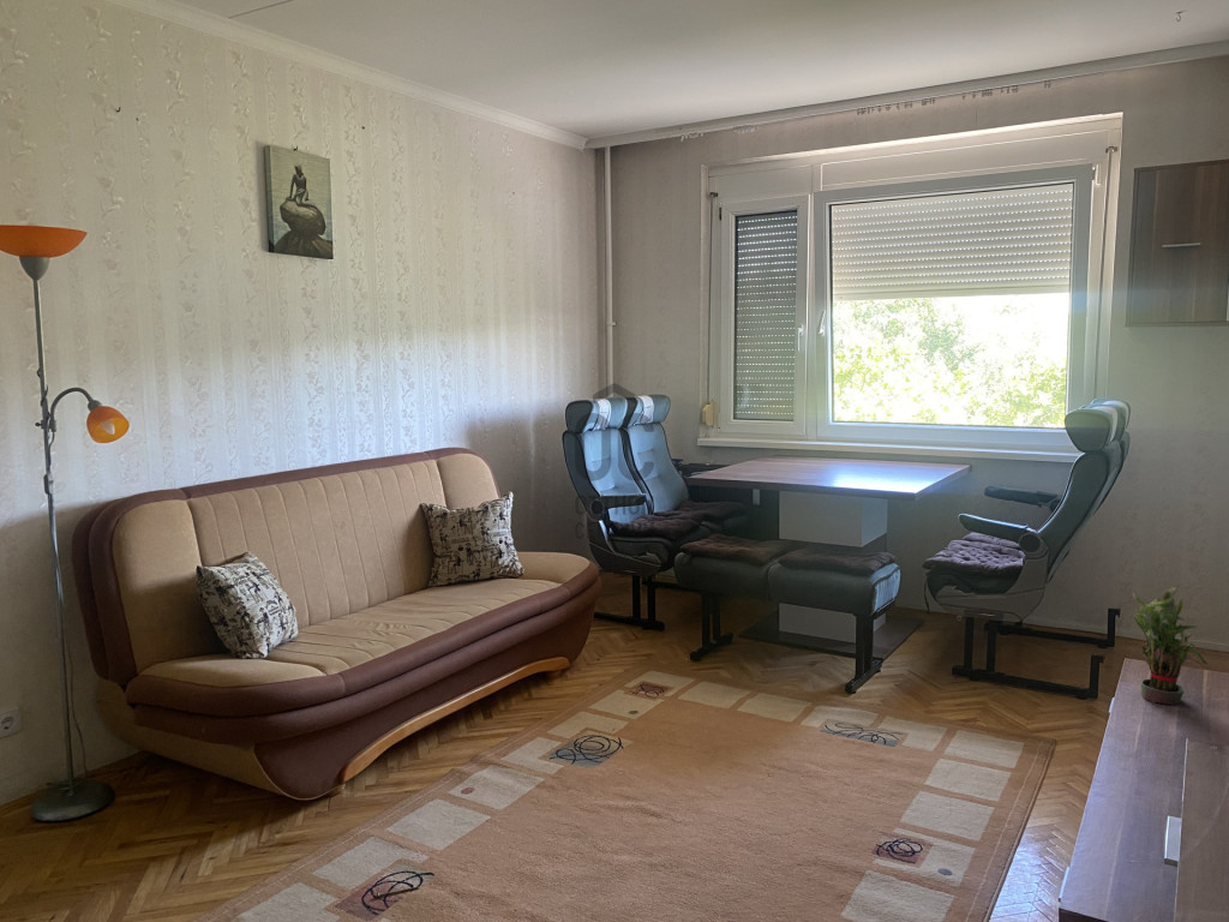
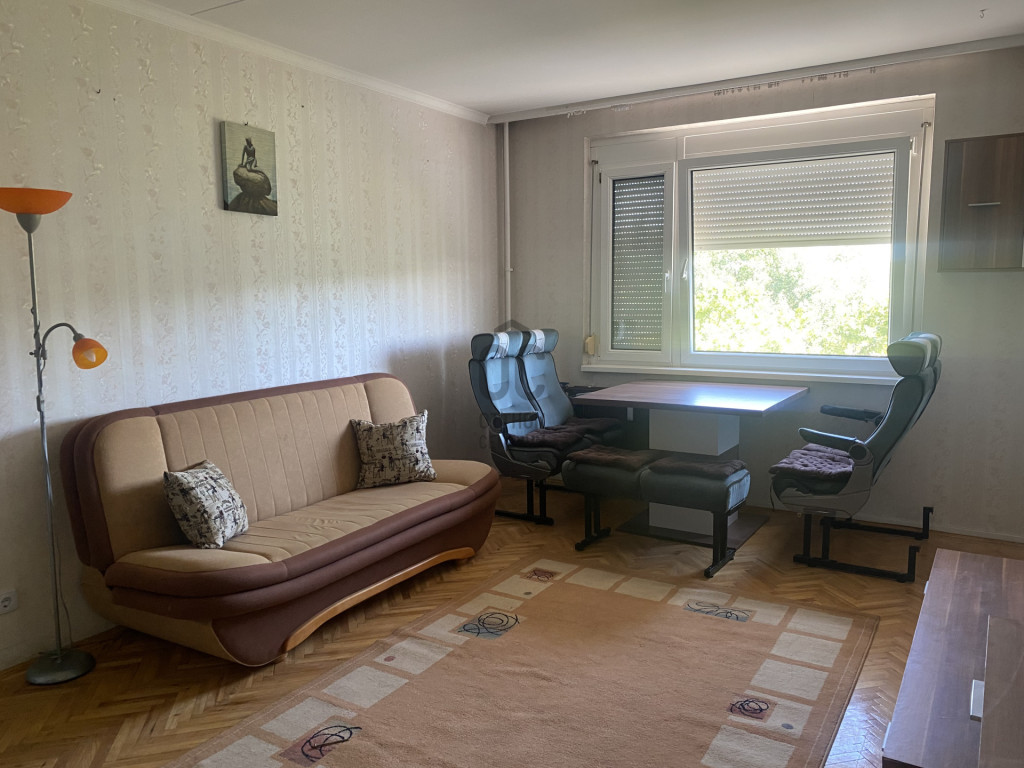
- potted plant [1131,583,1207,706]
